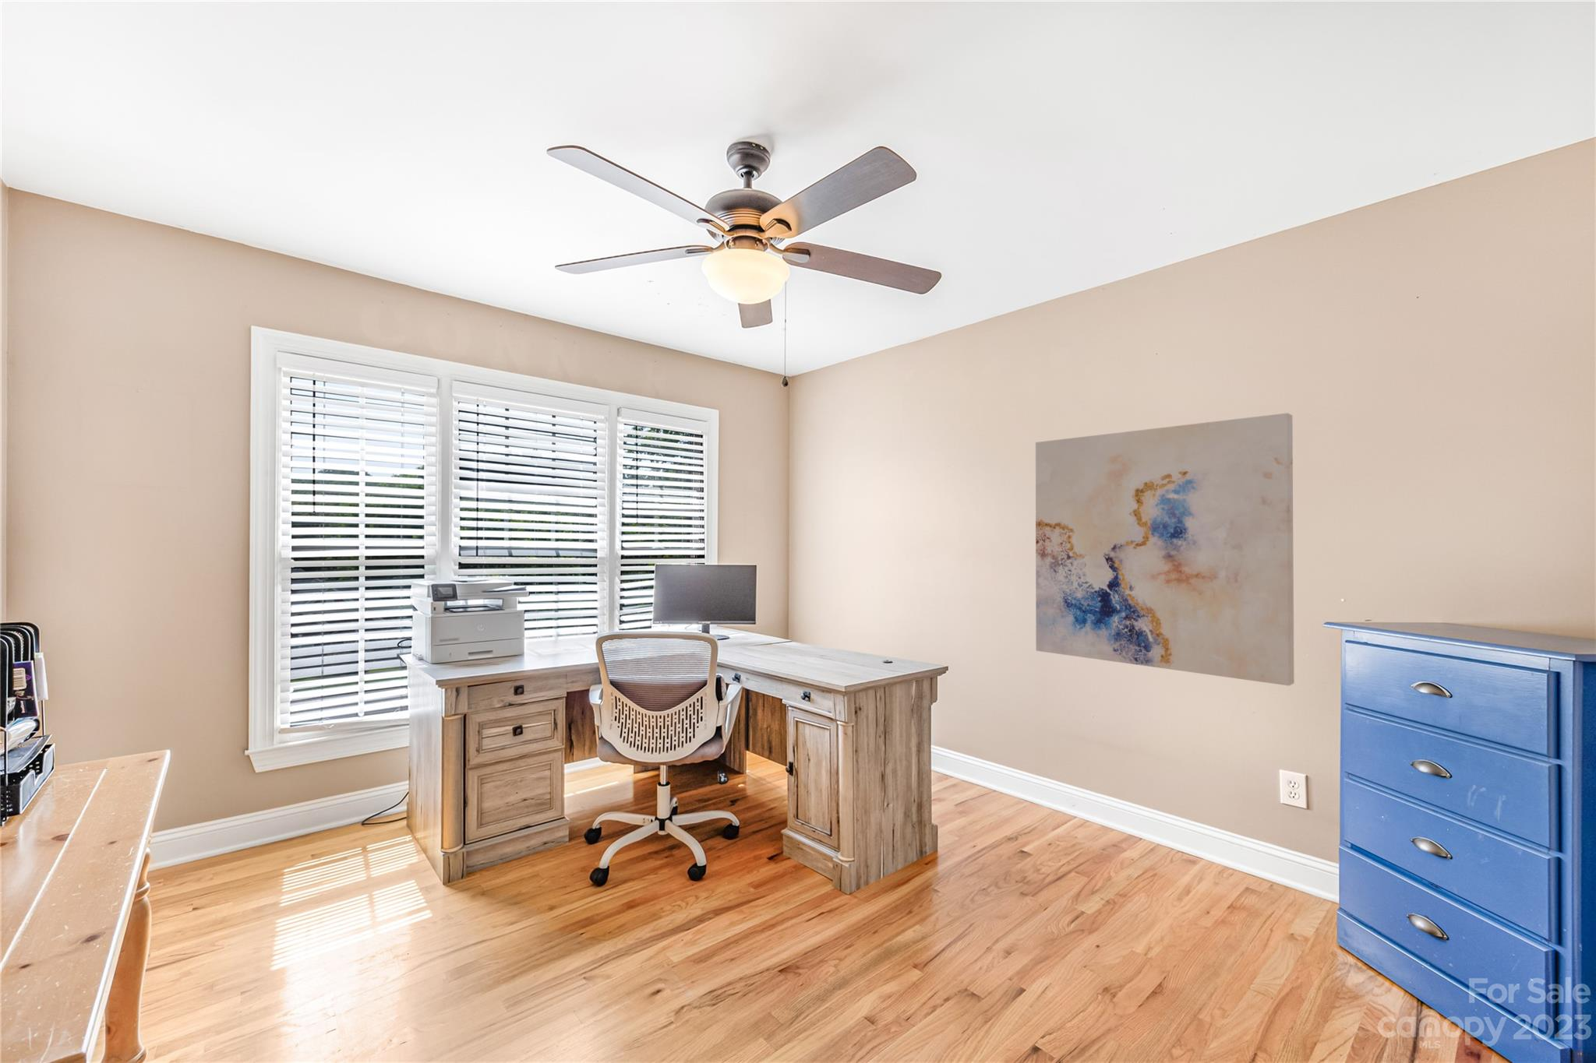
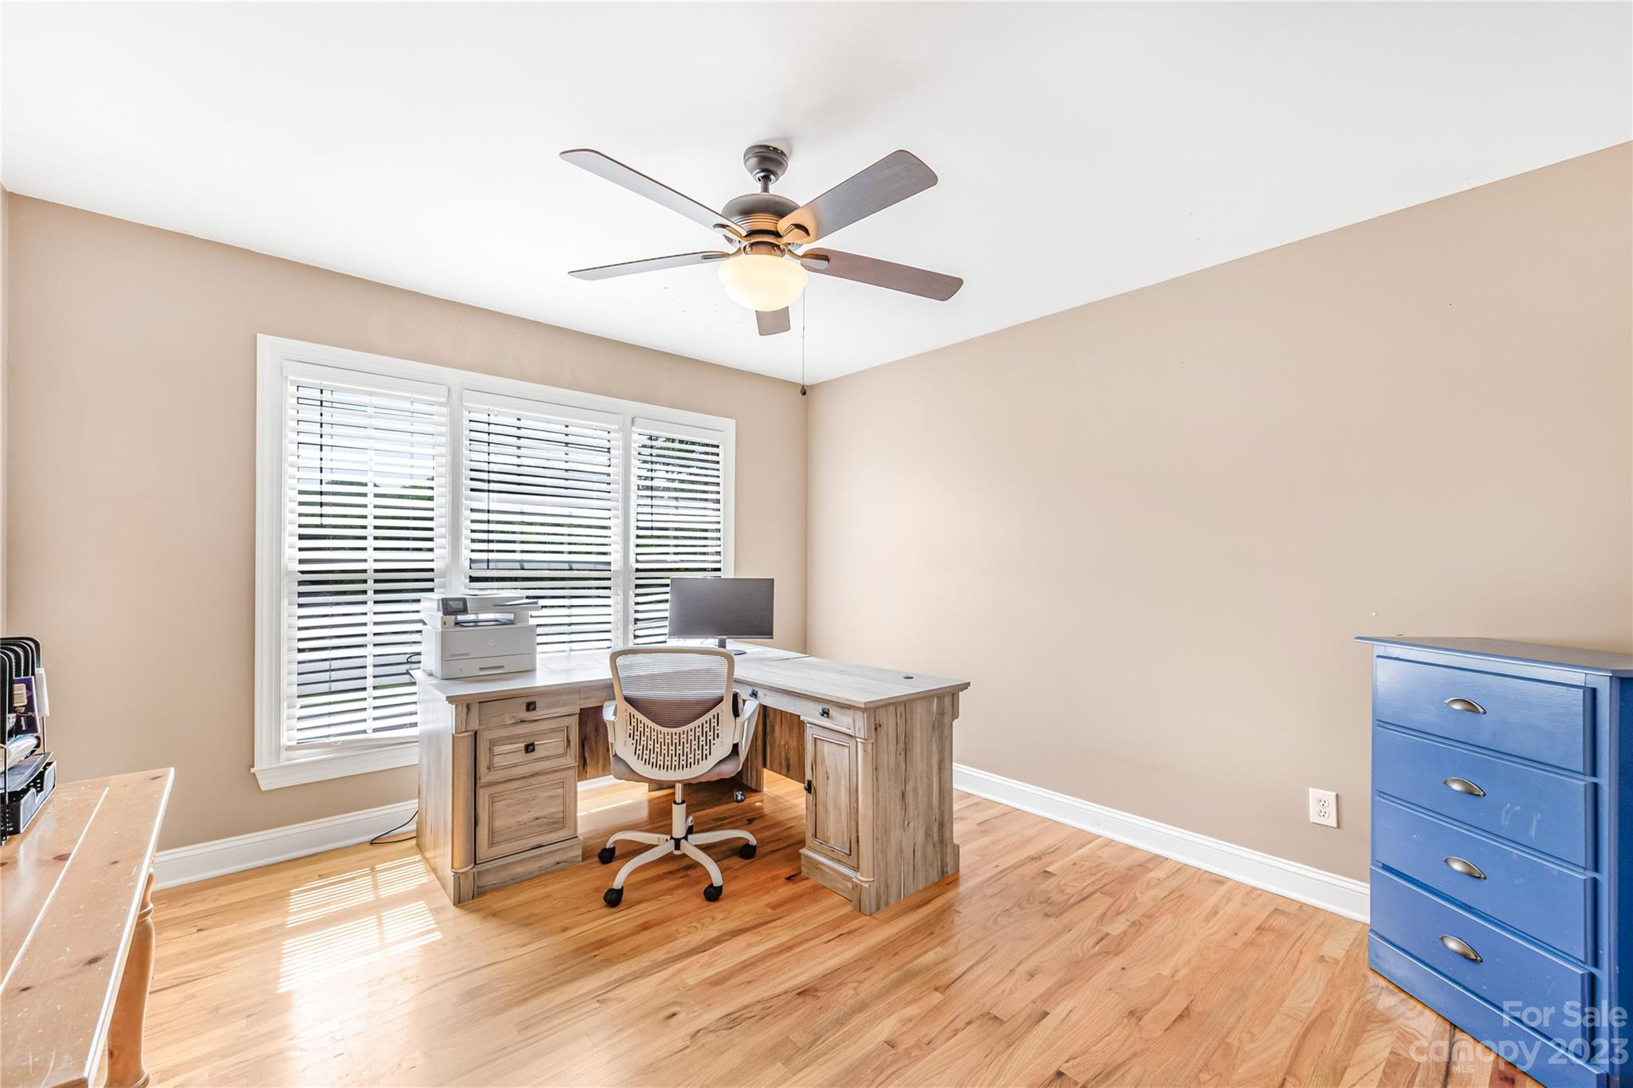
- wall art [1035,412,1295,687]
